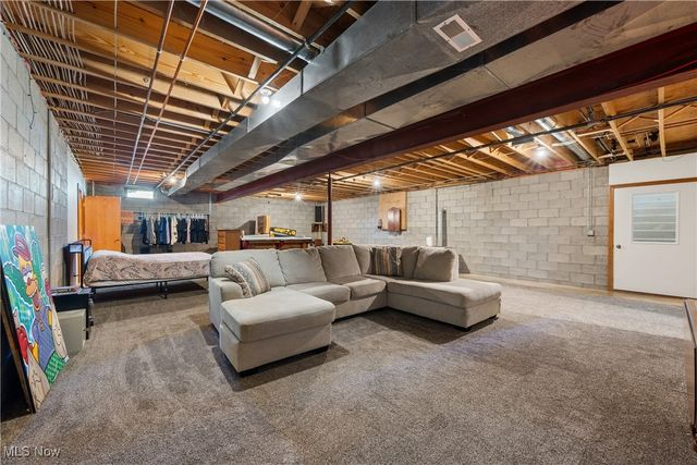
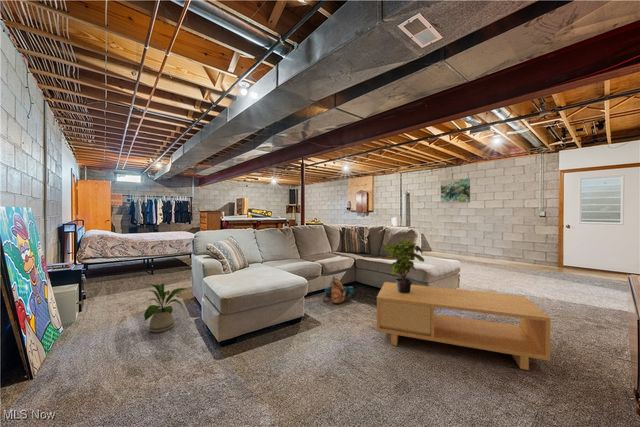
+ backpack [322,276,355,304]
+ coffee table [376,281,552,371]
+ house plant [143,282,189,333]
+ wall art [440,177,471,204]
+ potted plant [382,237,425,293]
